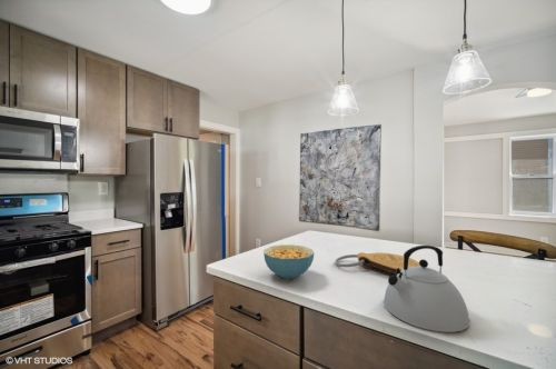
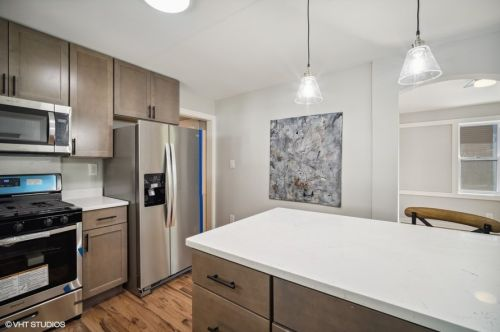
- kettle [383,245,471,333]
- cereal bowl [262,243,315,280]
- key chain [334,251,420,275]
